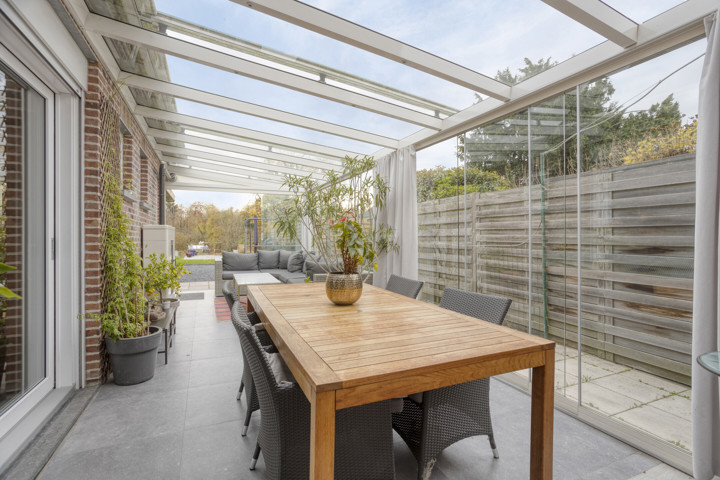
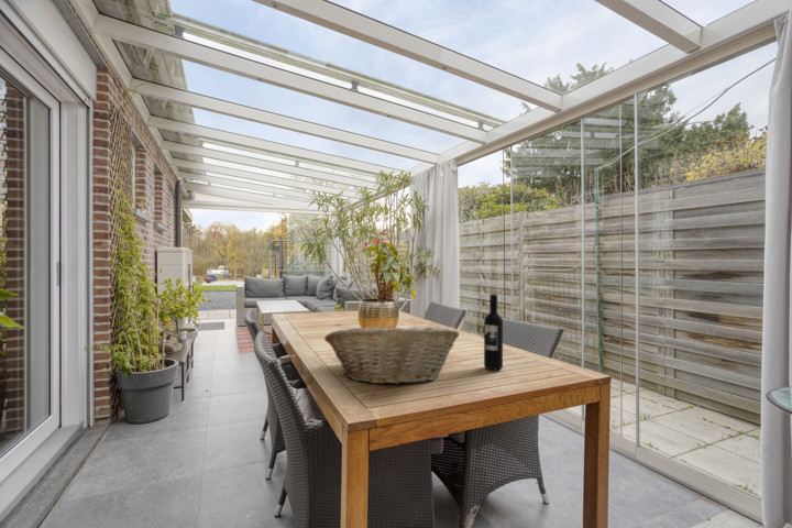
+ fruit basket [323,322,460,386]
+ wine bottle [483,293,504,371]
